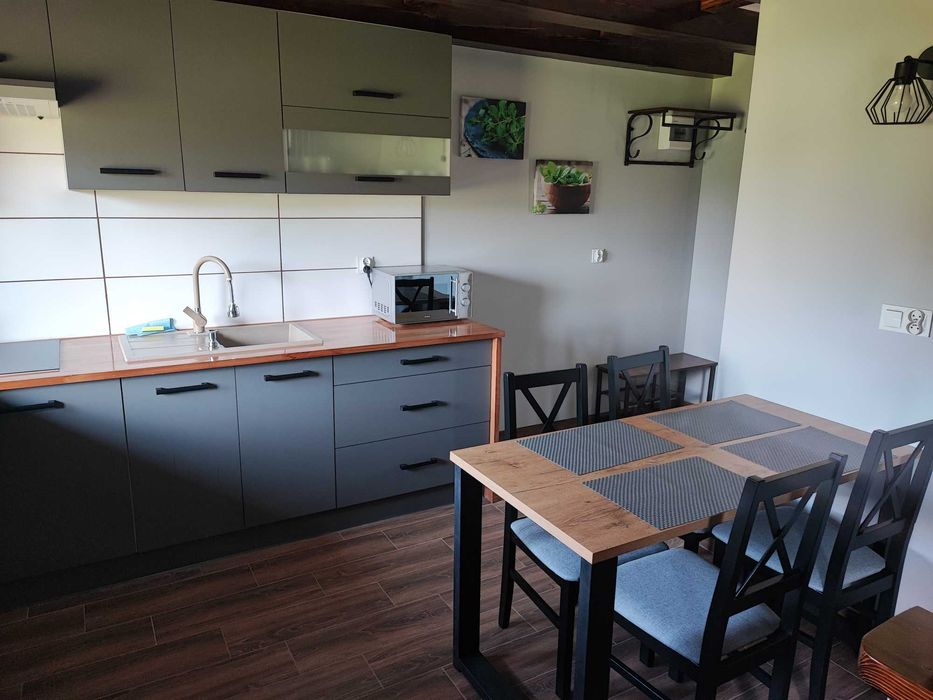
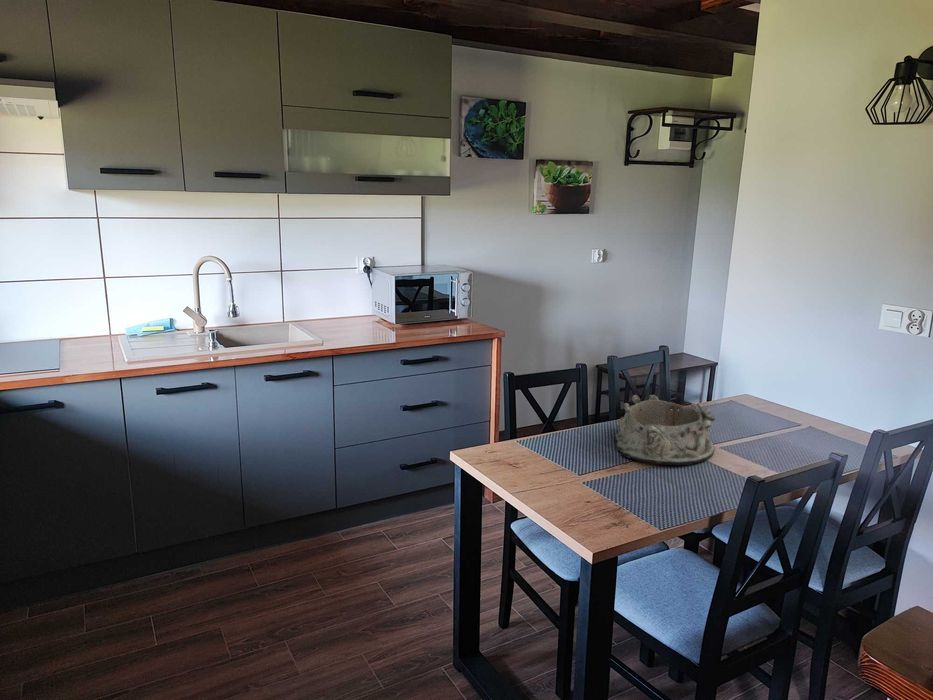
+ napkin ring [614,394,716,466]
